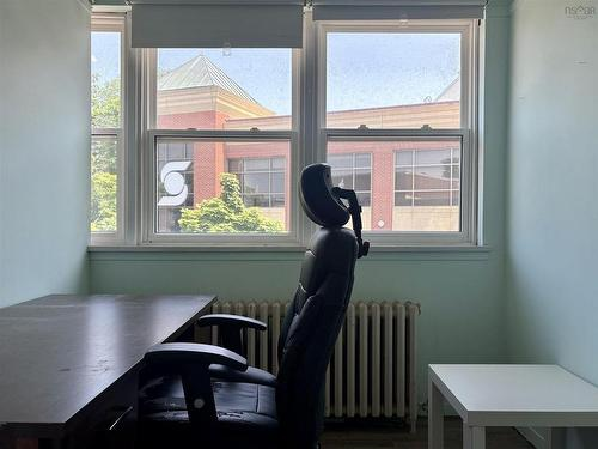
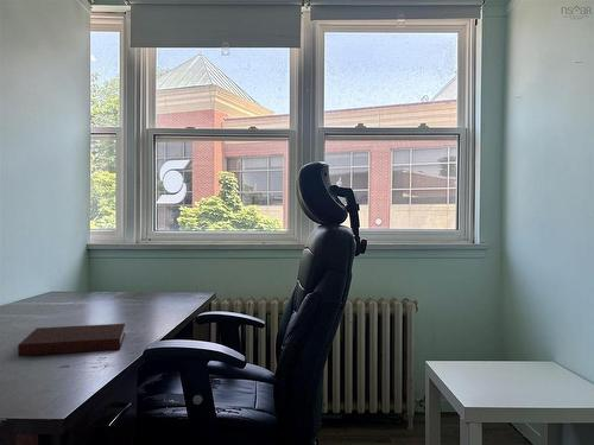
+ notebook [17,323,127,357]
